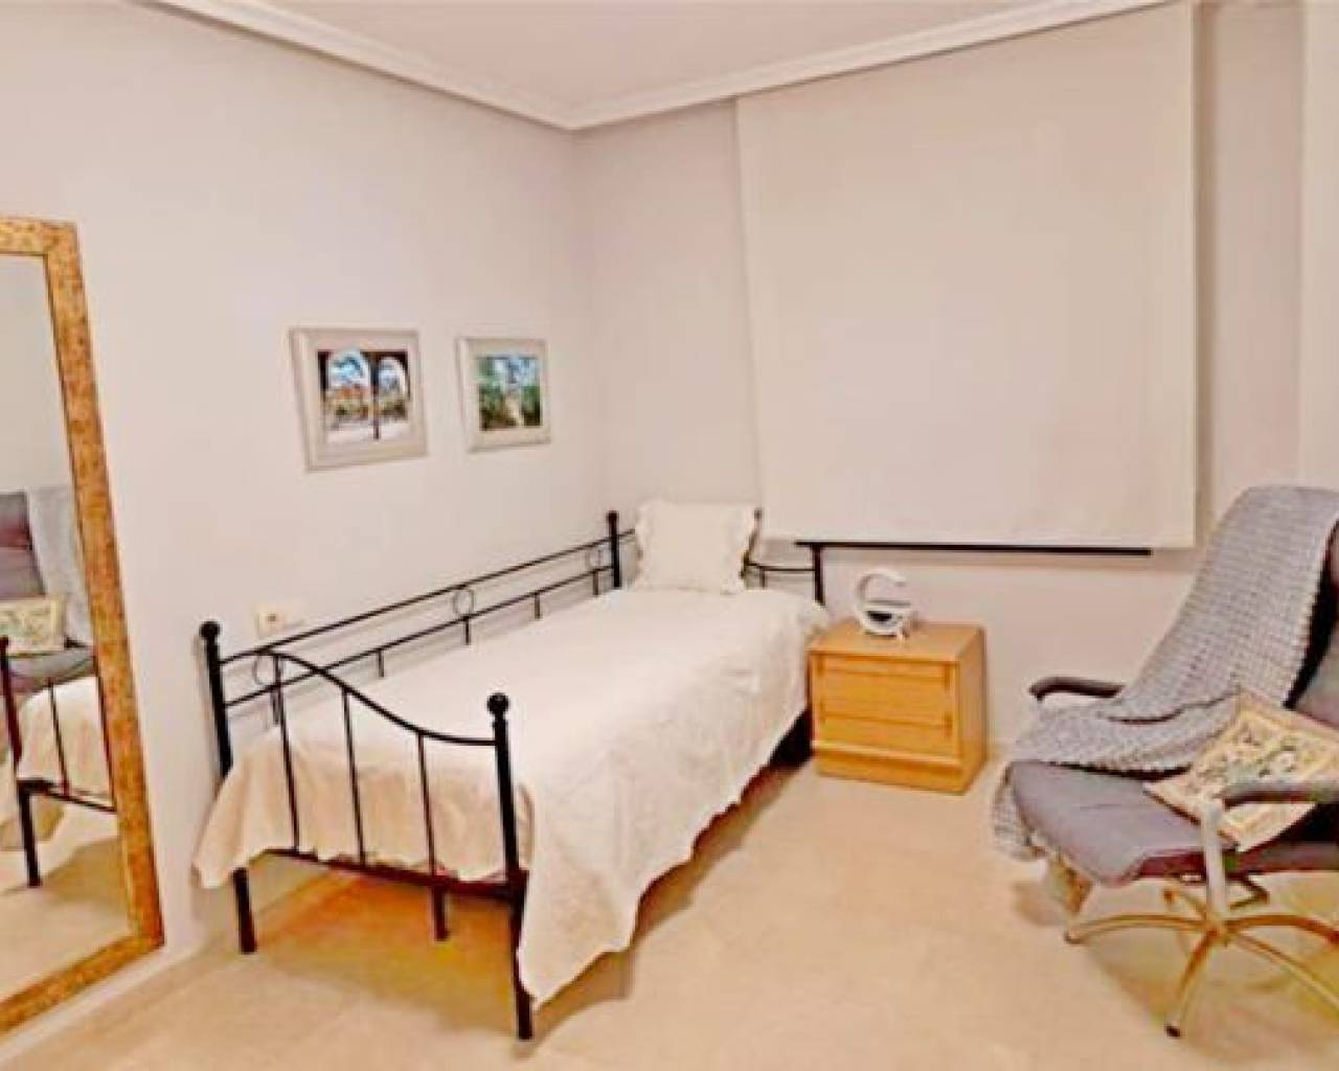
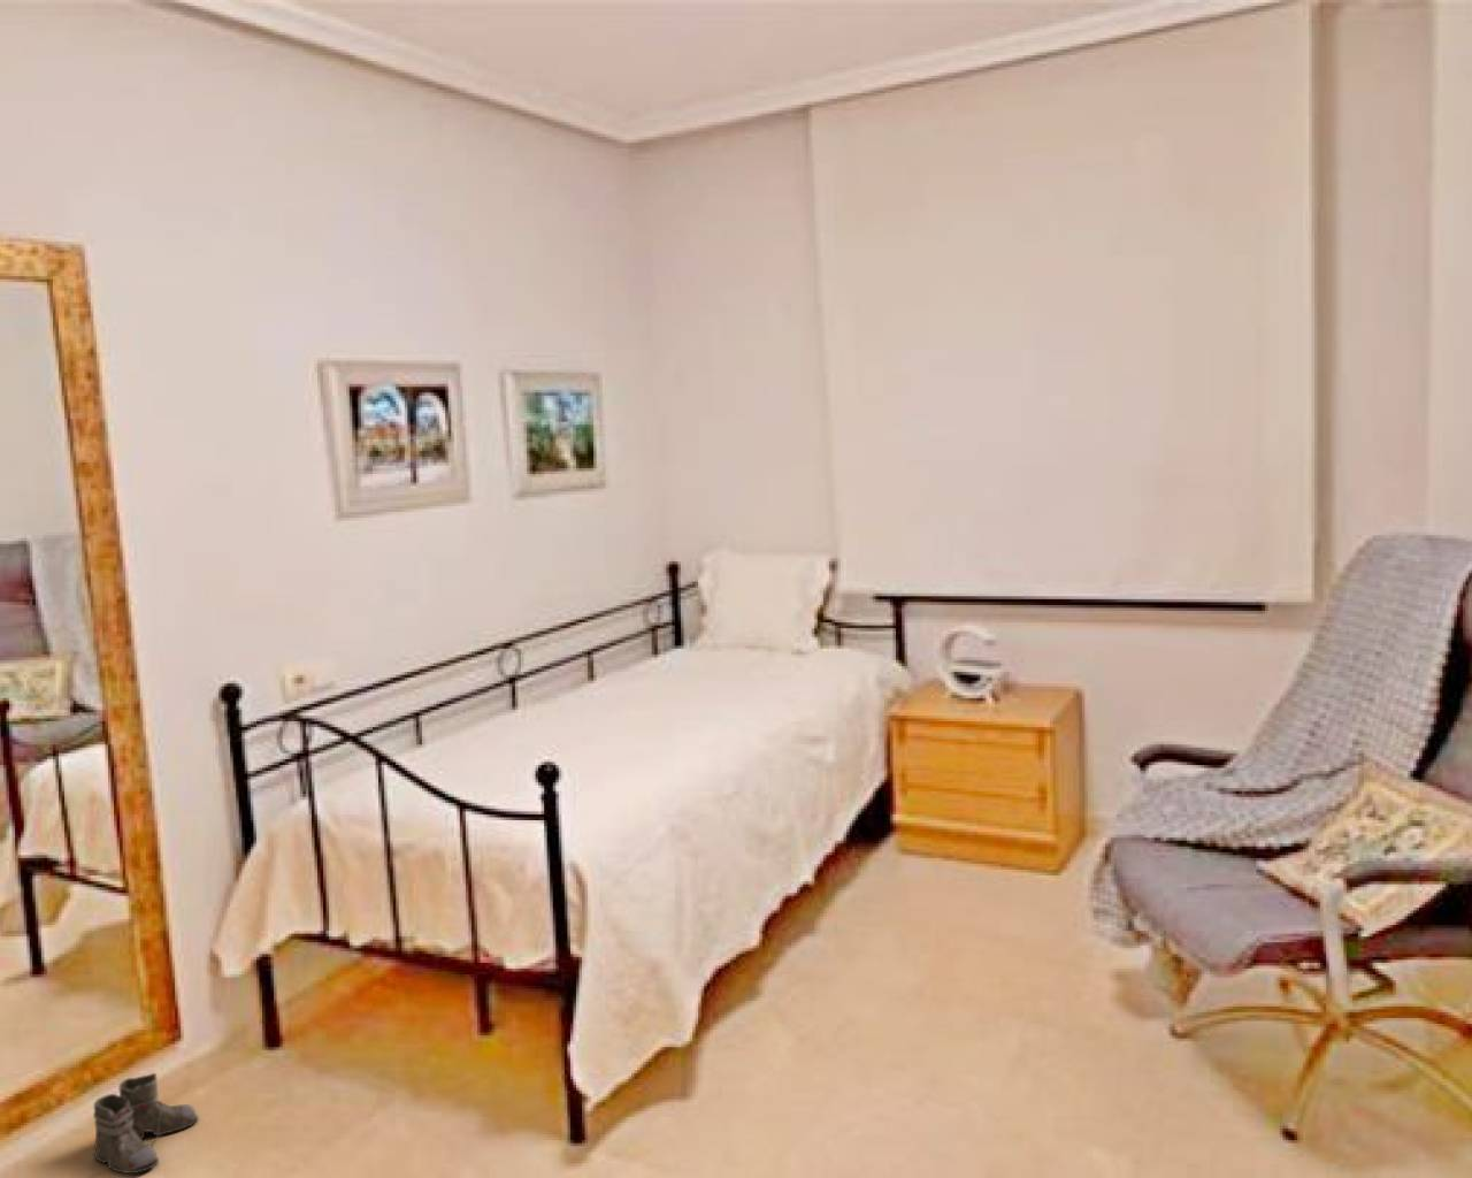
+ boots [90,1072,199,1178]
